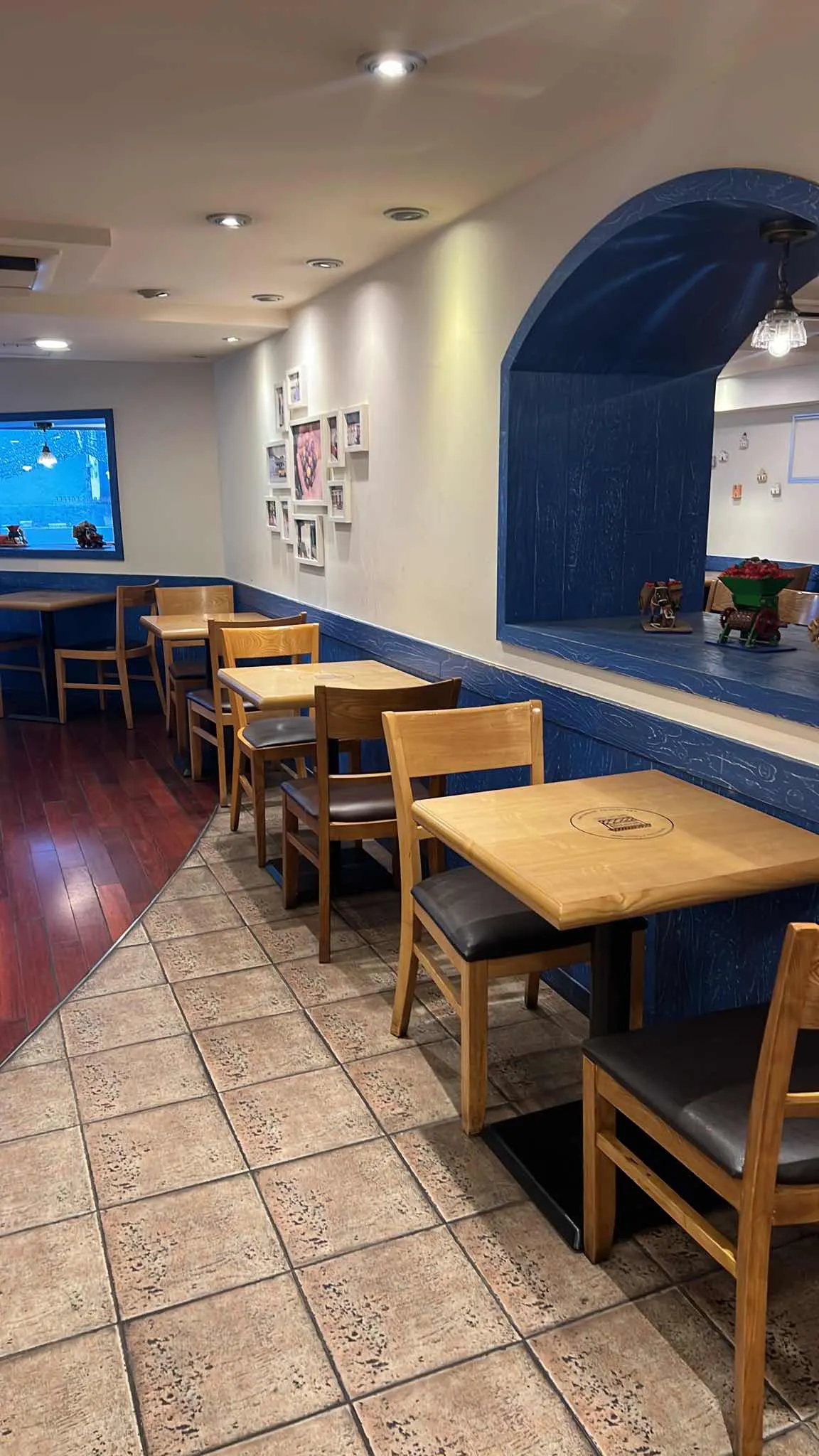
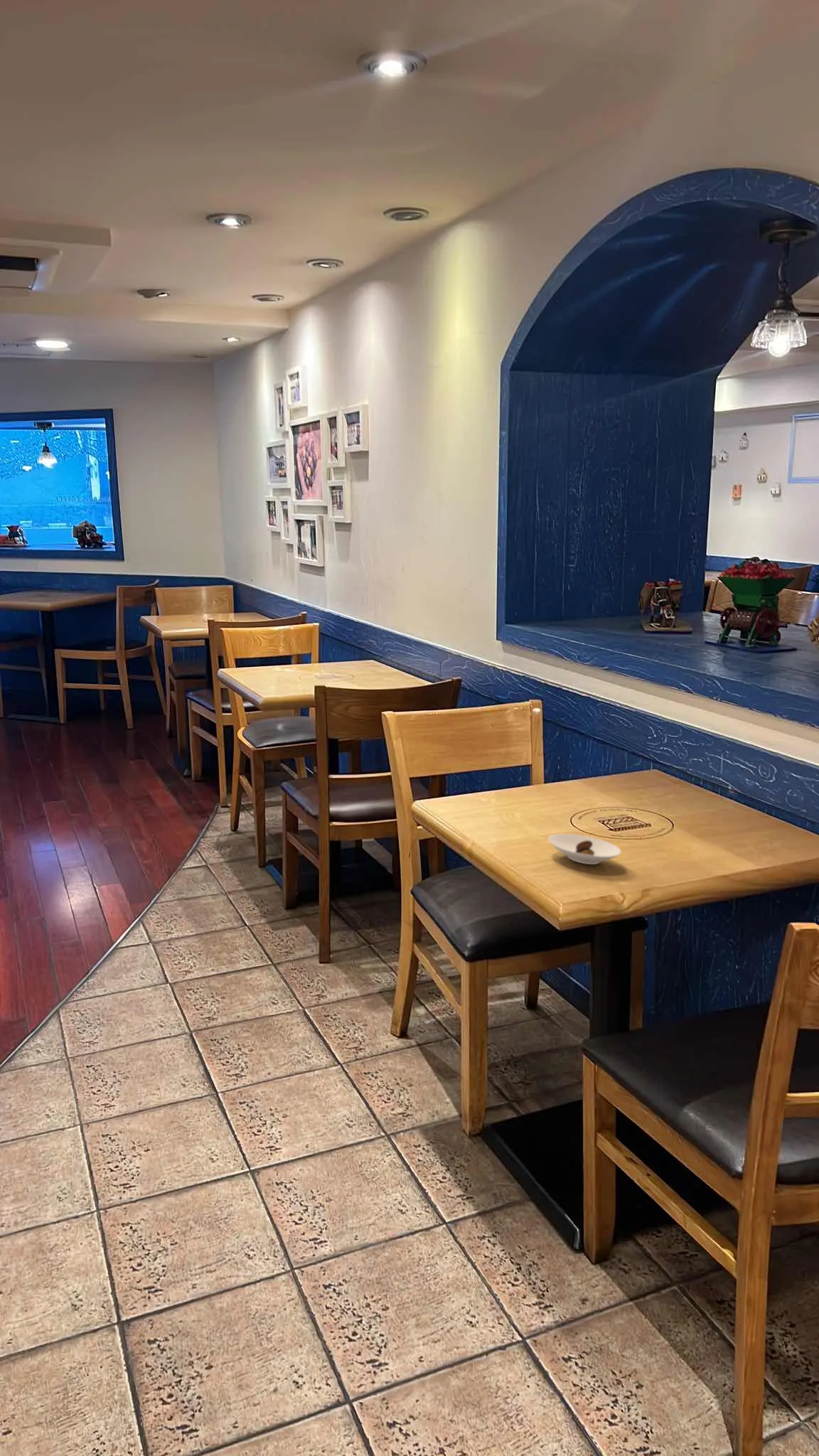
+ saucer [547,833,622,865]
